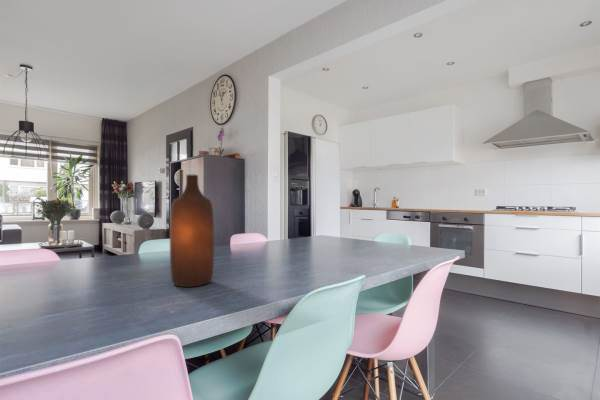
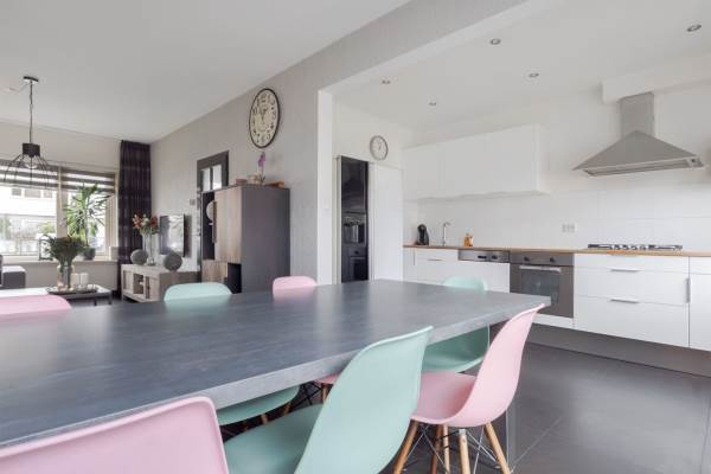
- bottle [169,174,215,288]
